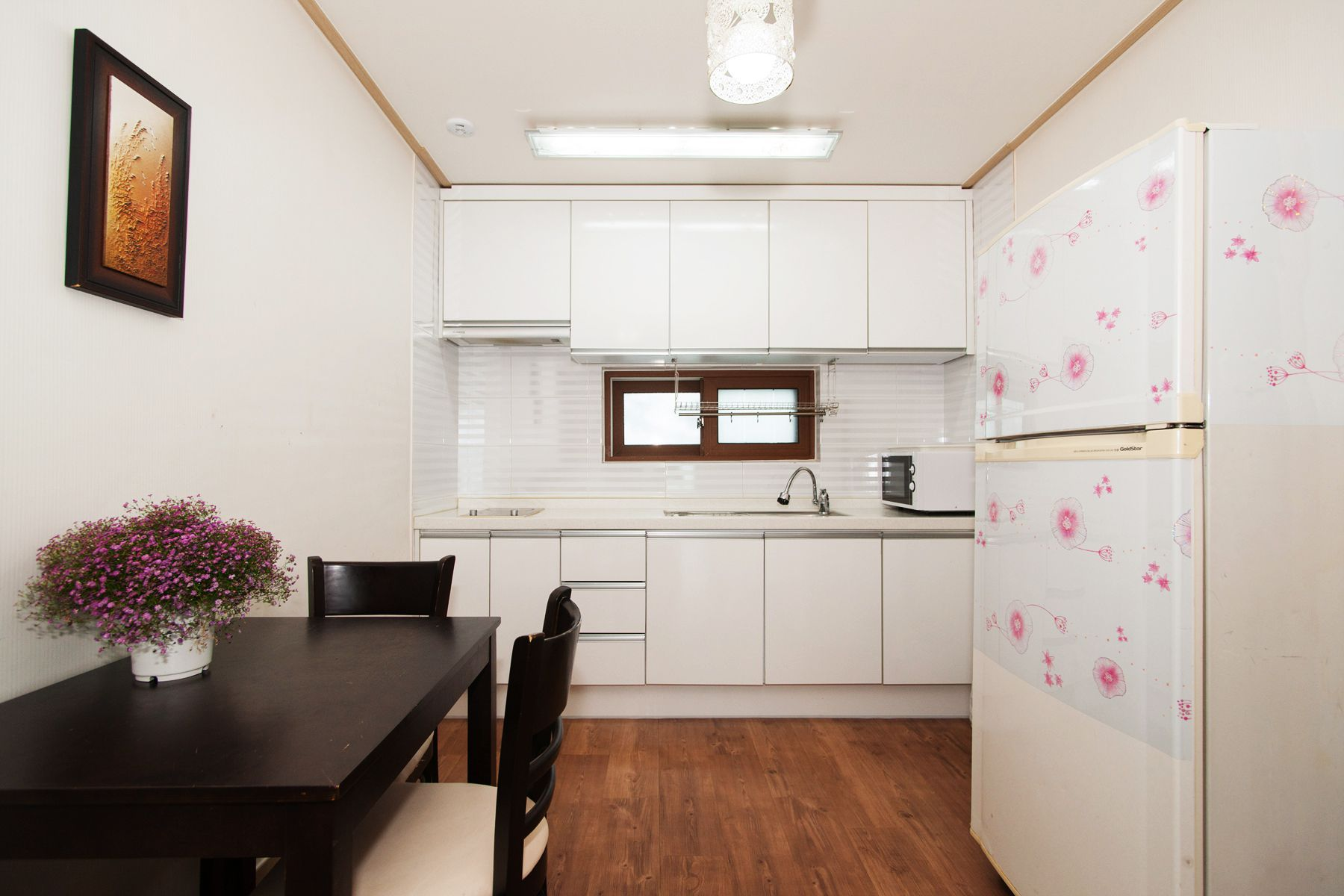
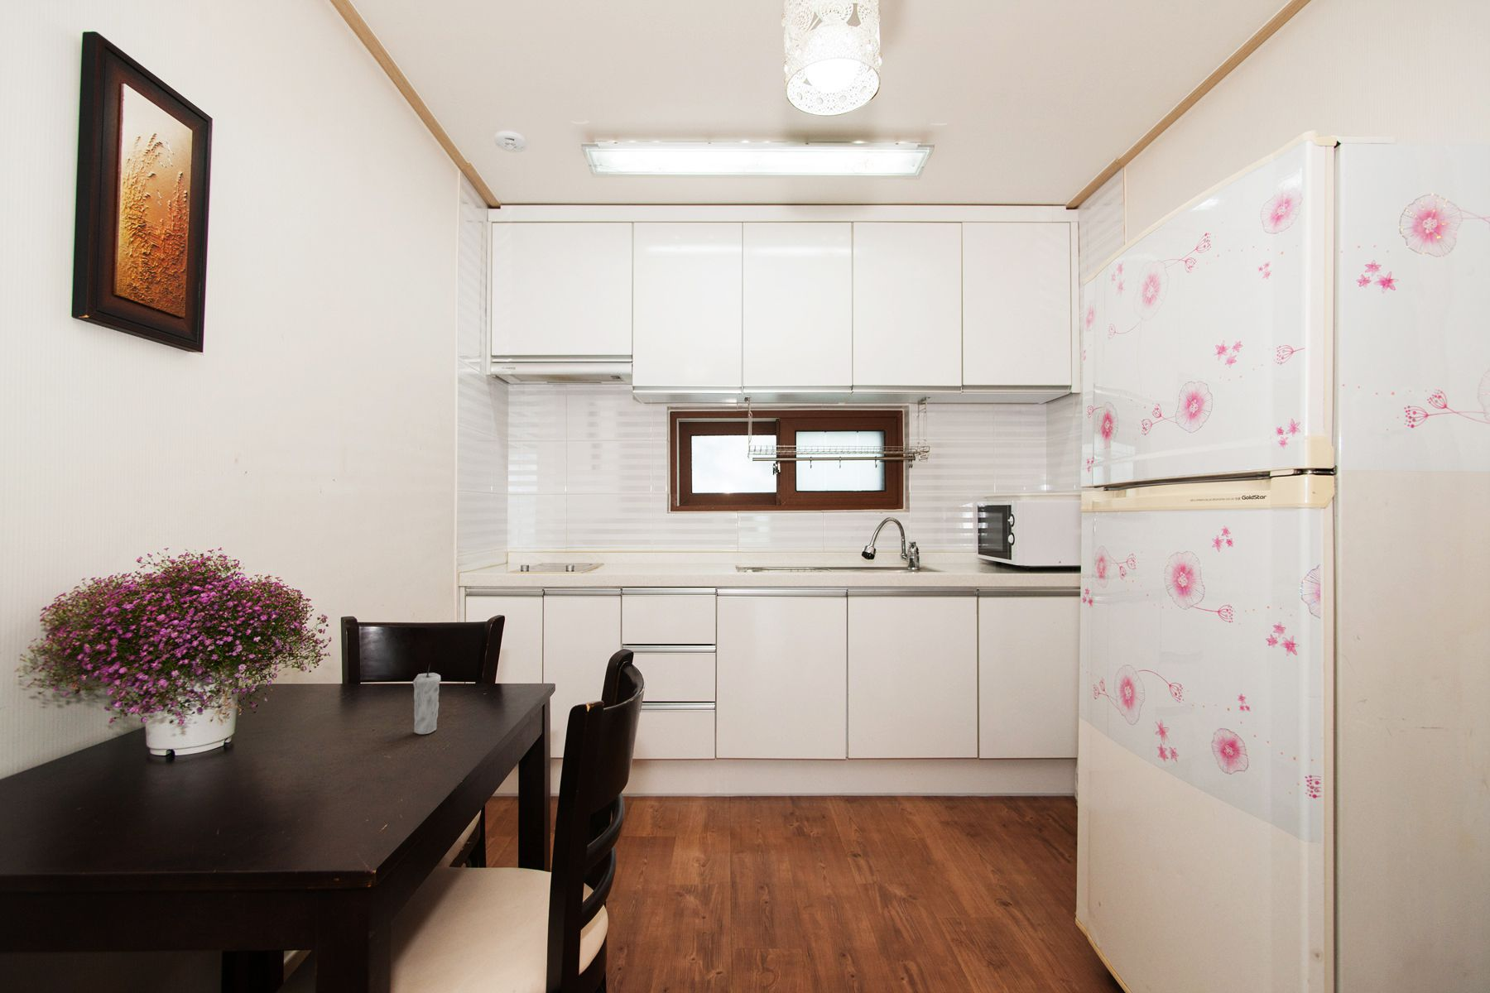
+ candle [412,663,441,735]
